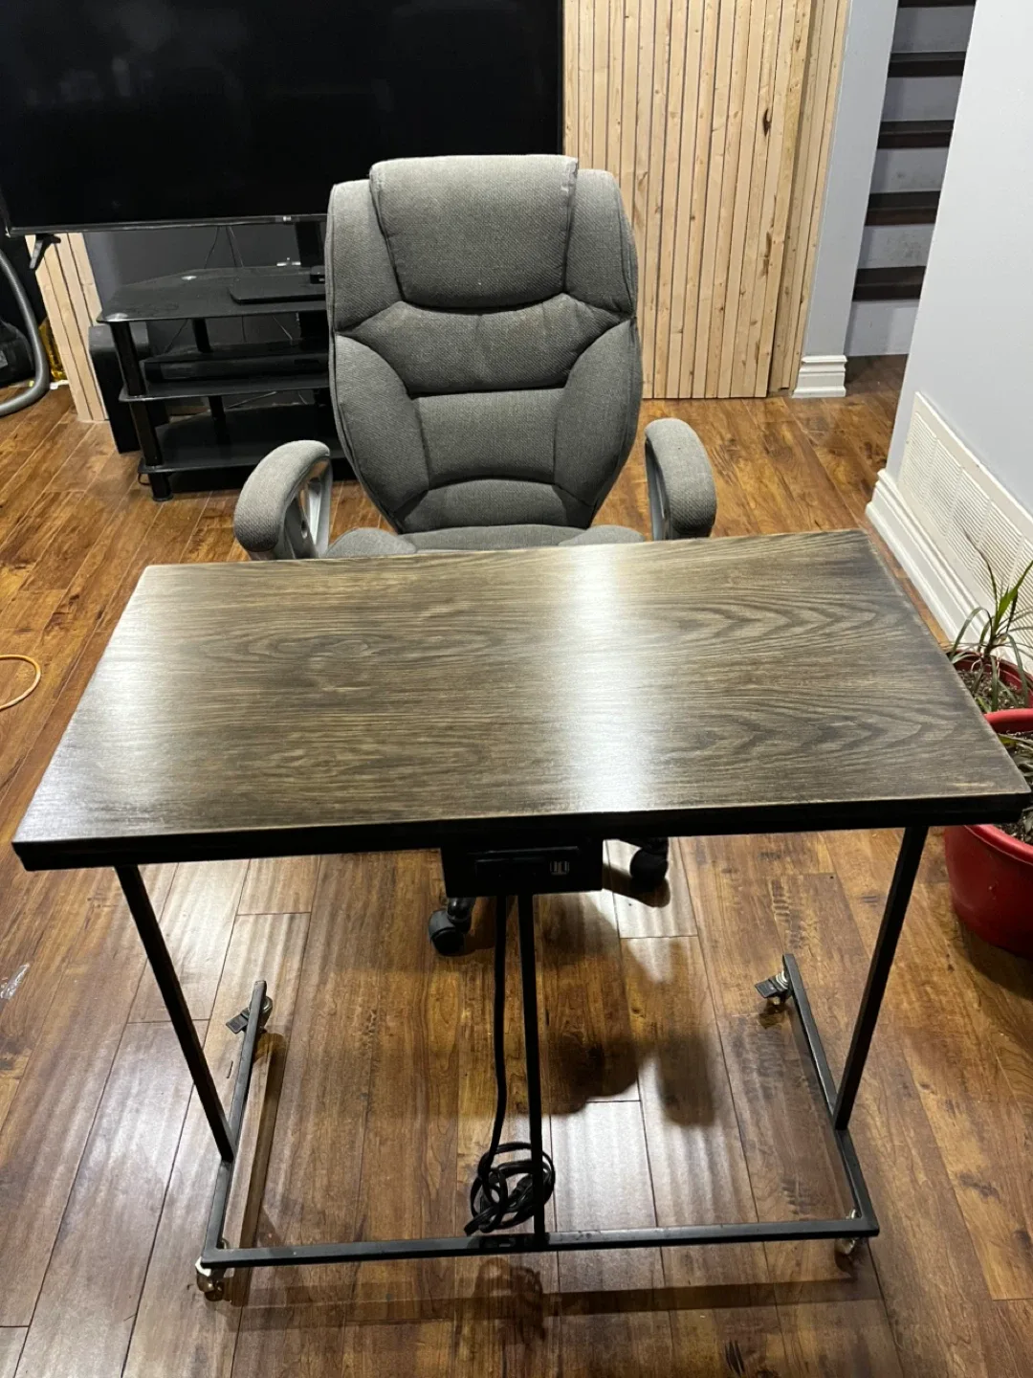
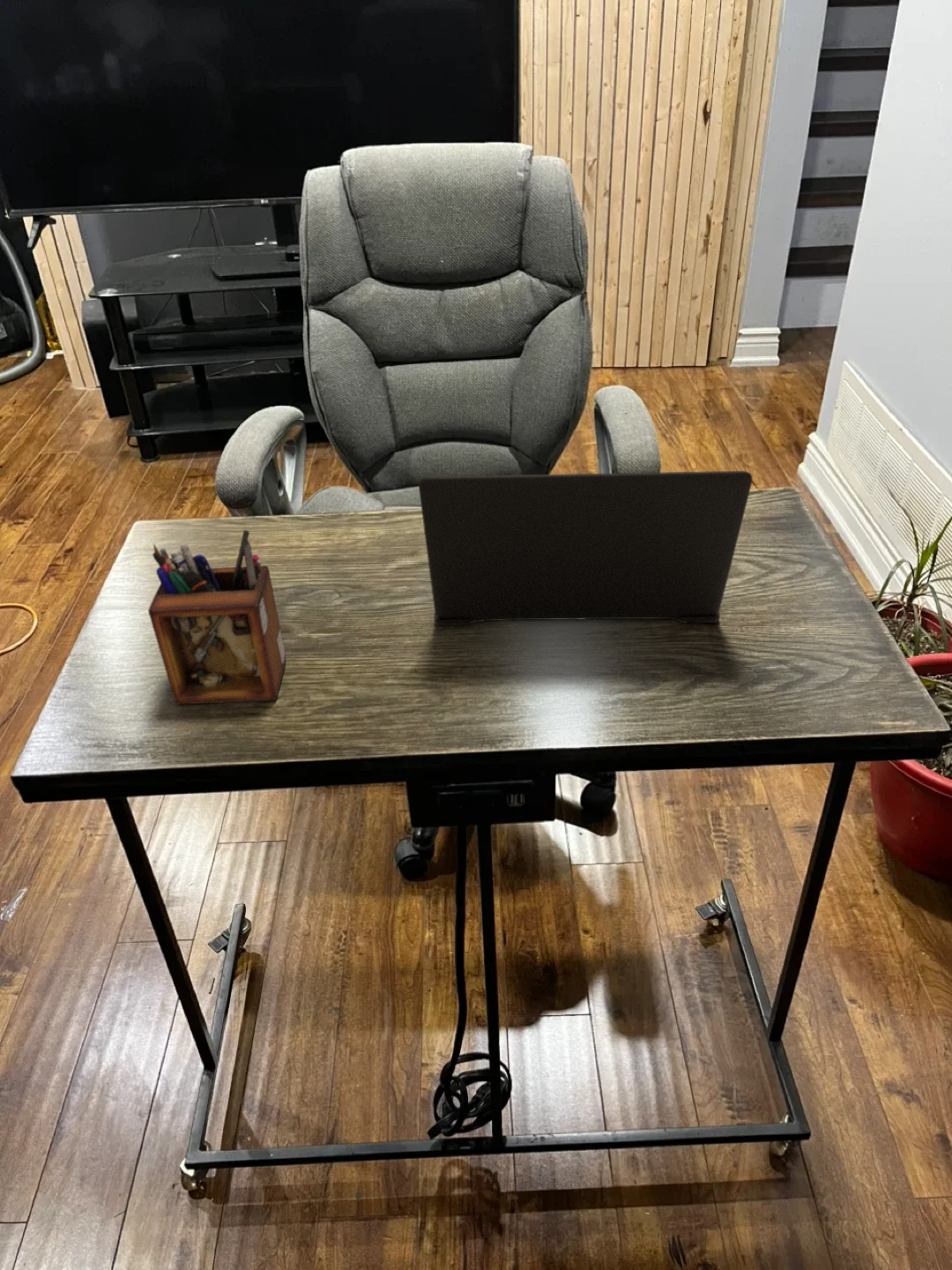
+ laptop [418,470,754,626]
+ desk organizer [147,529,286,705]
